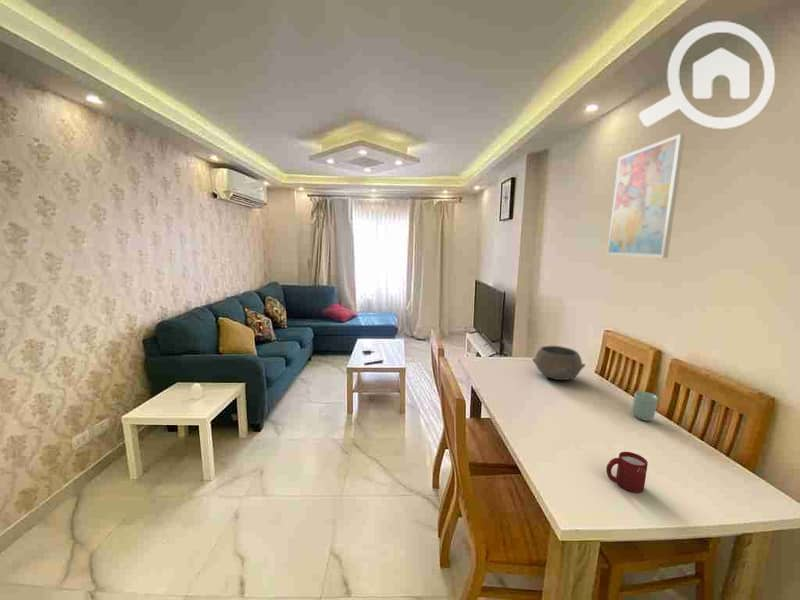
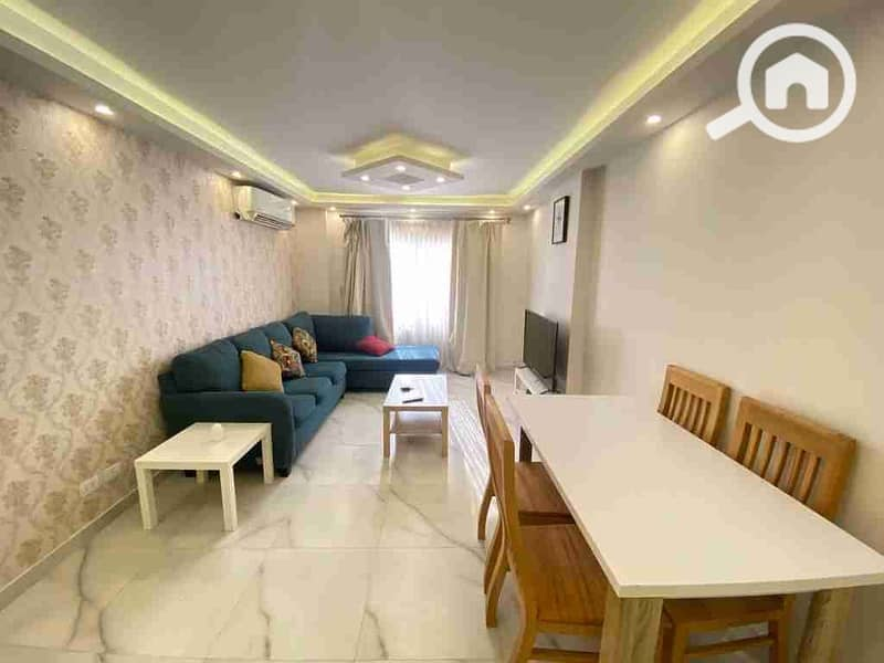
- cup [632,390,659,422]
- bowl [531,345,586,381]
- cup [605,451,649,494]
- wall art [606,133,686,259]
